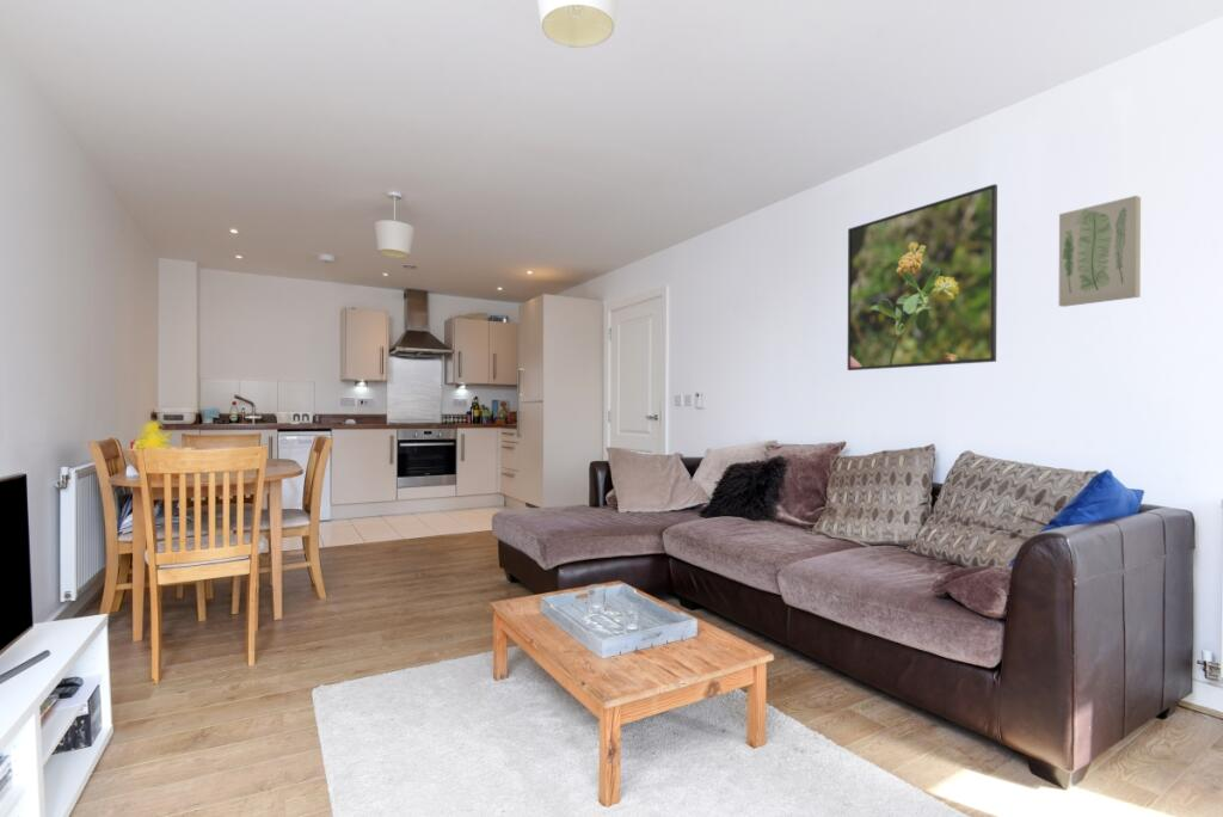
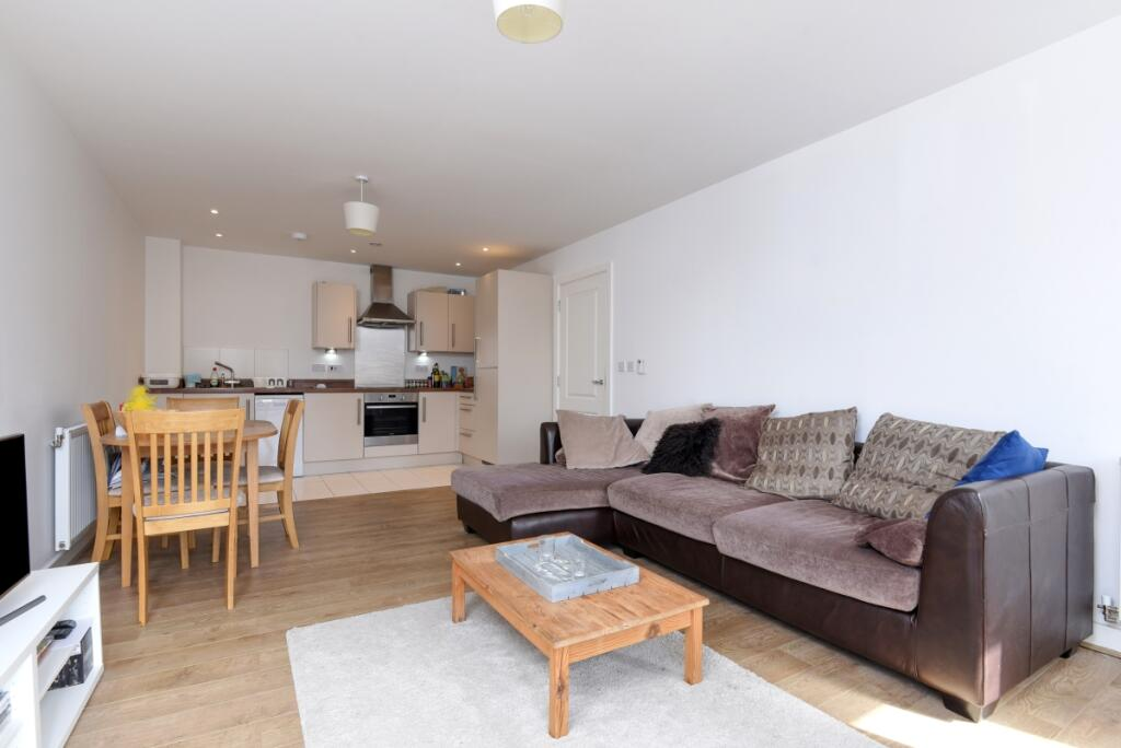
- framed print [847,183,998,371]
- wall art [1058,195,1142,308]
